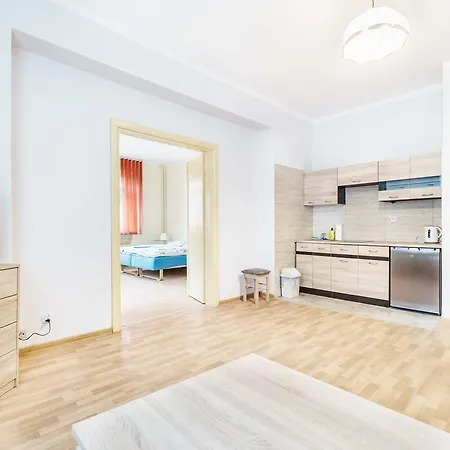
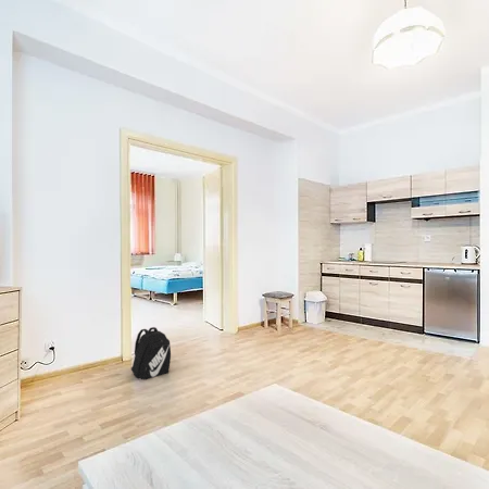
+ backpack [130,326,172,380]
